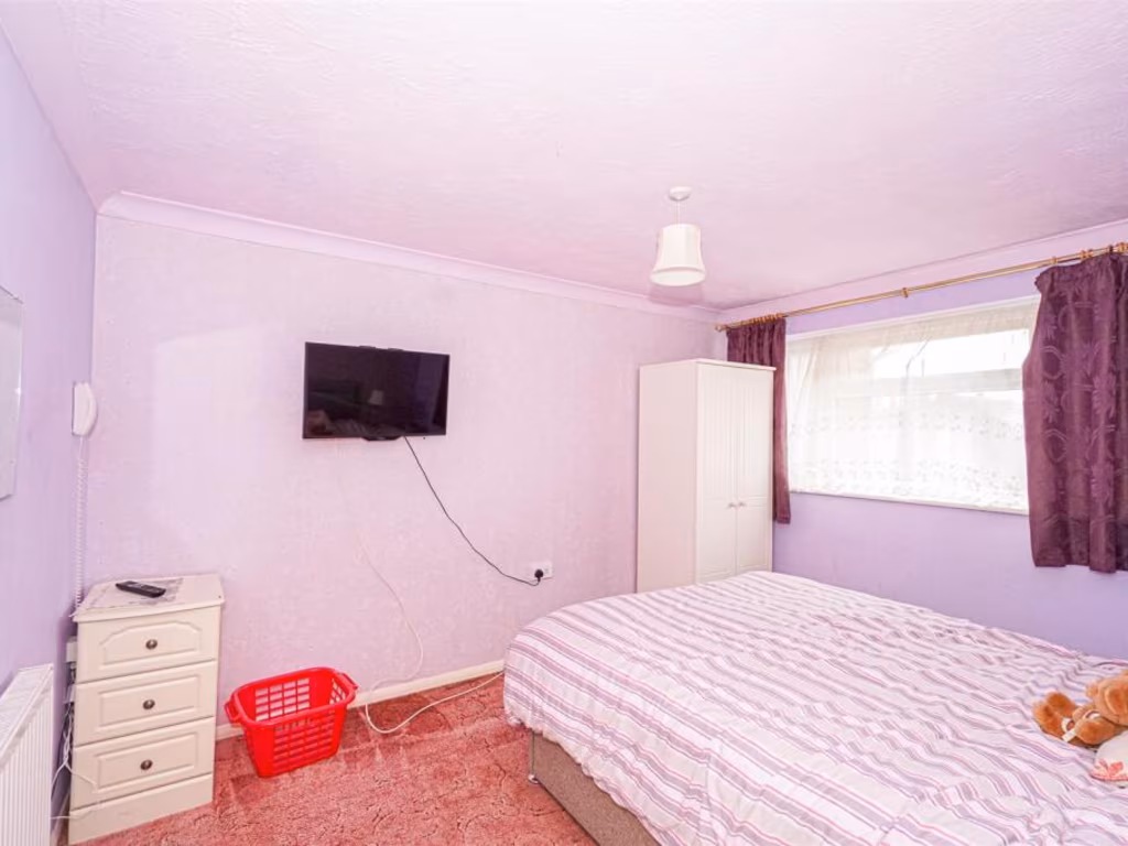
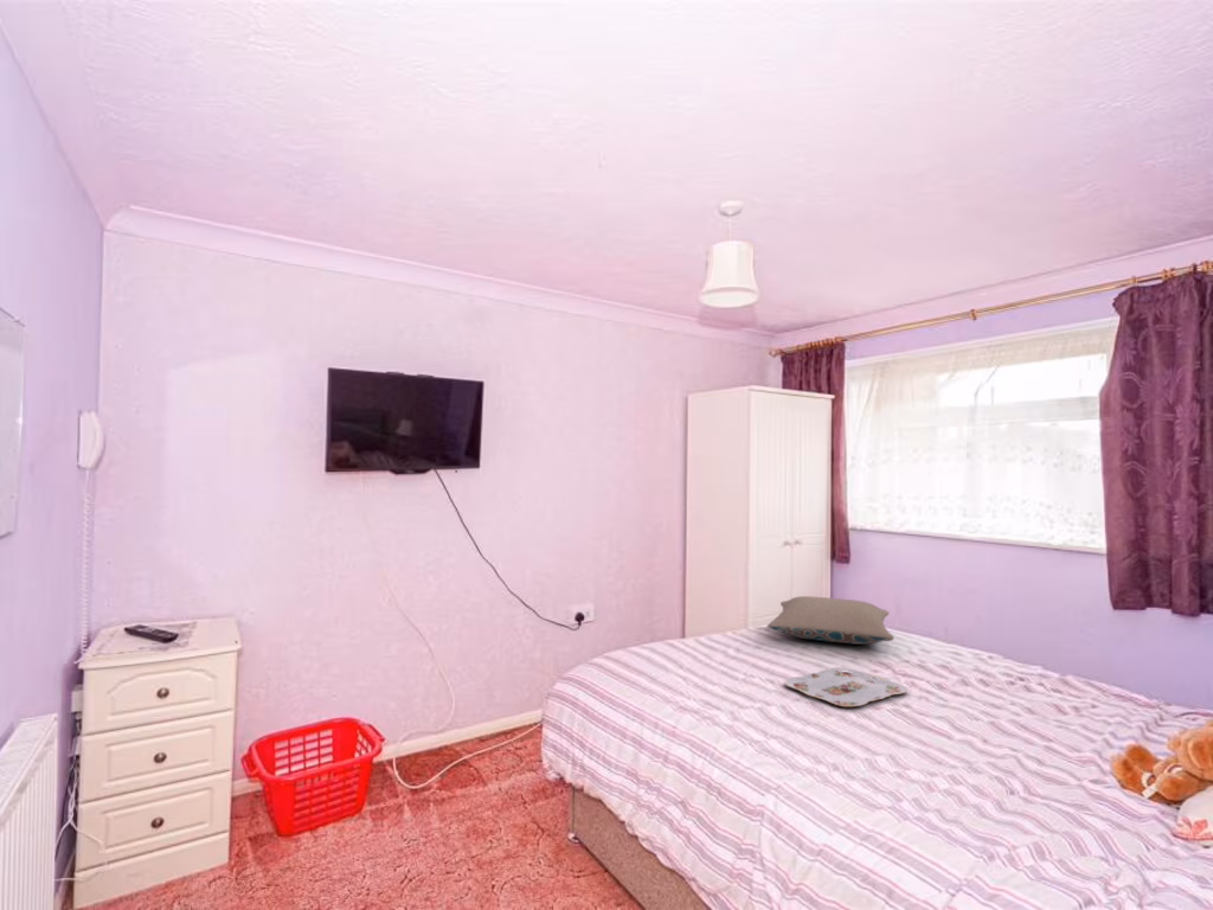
+ pillow [766,595,894,646]
+ serving tray [784,667,909,707]
